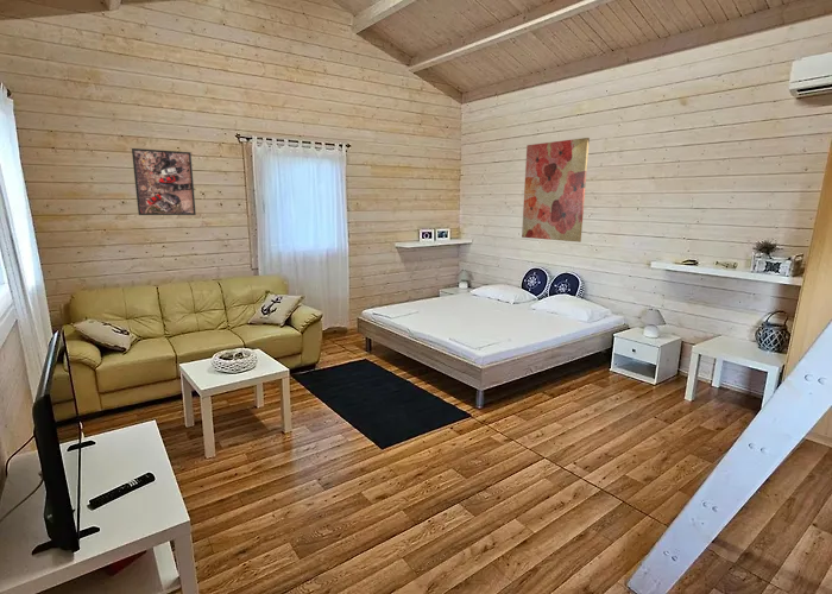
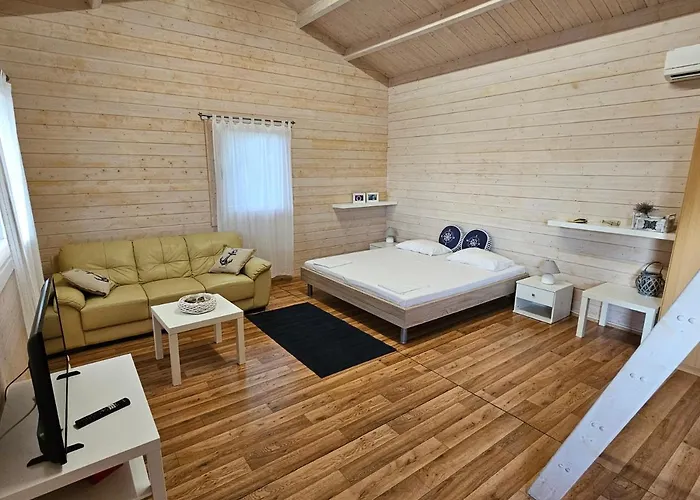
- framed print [131,147,197,216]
- wall art [521,137,591,244]
